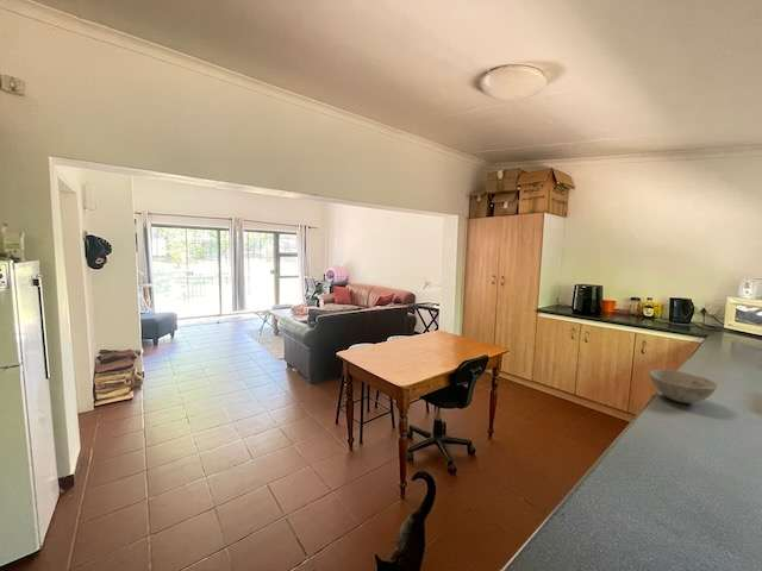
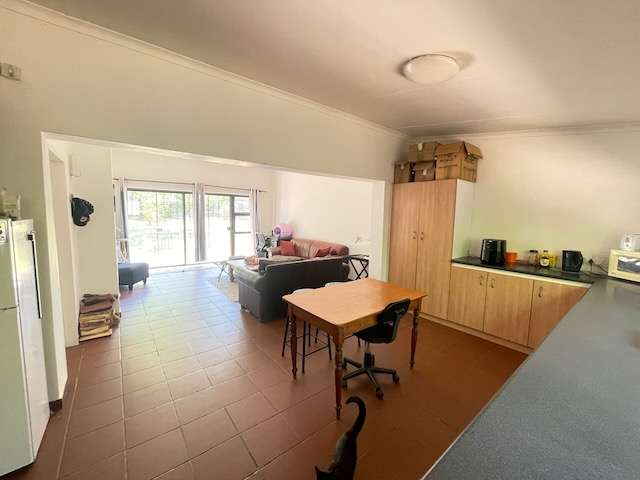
- bowl [649,369,718,404]
